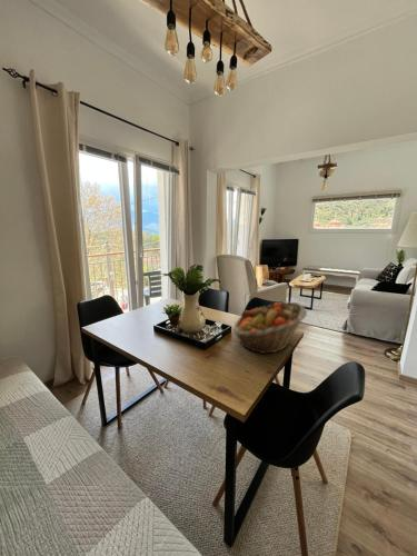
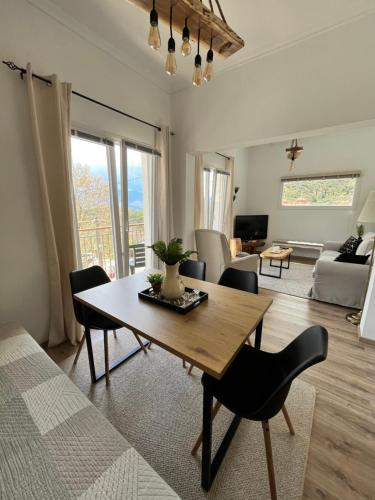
- fruit basket [231,301,308,355]
